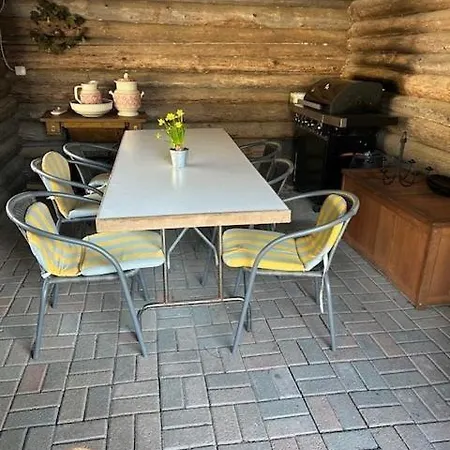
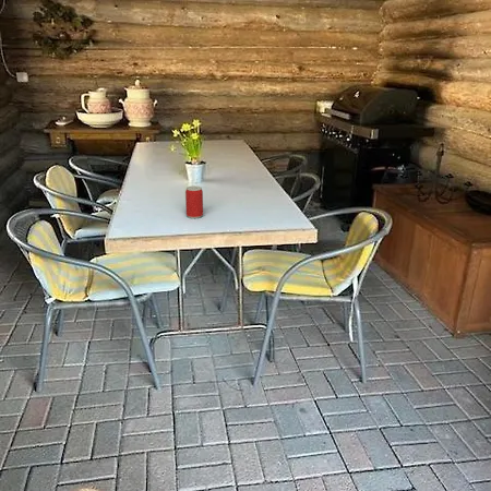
+ beer can [184,184,204,219]
